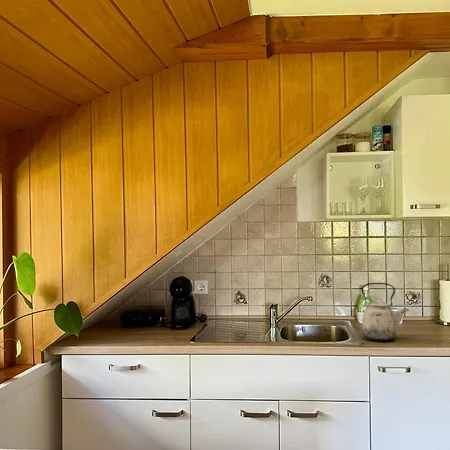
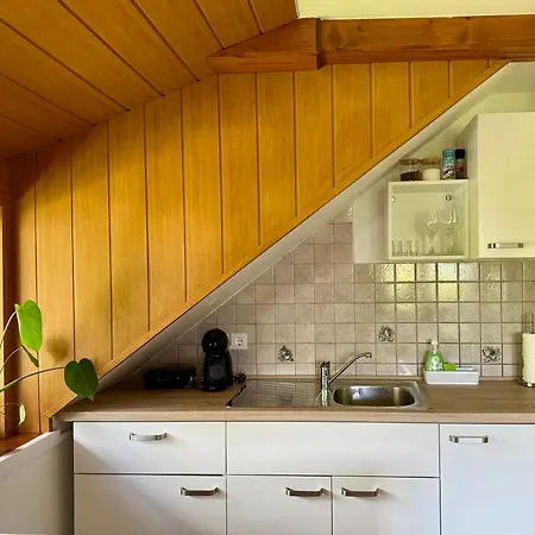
- kettle [361,282,409,342]
